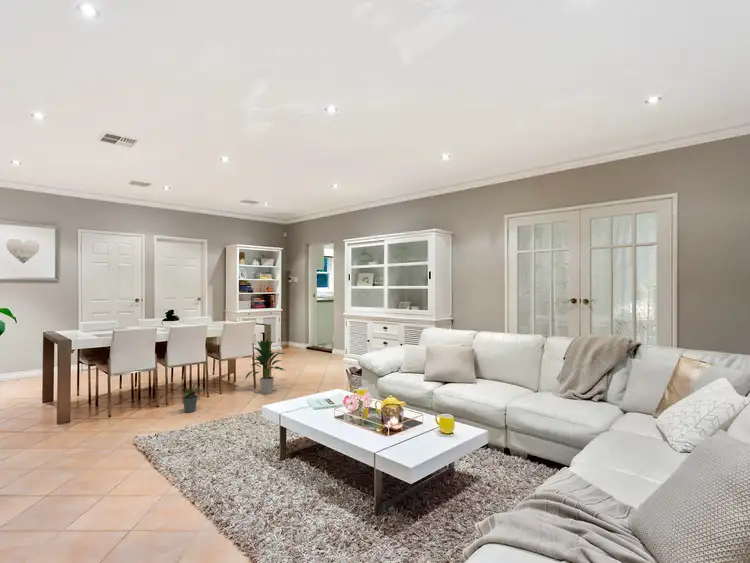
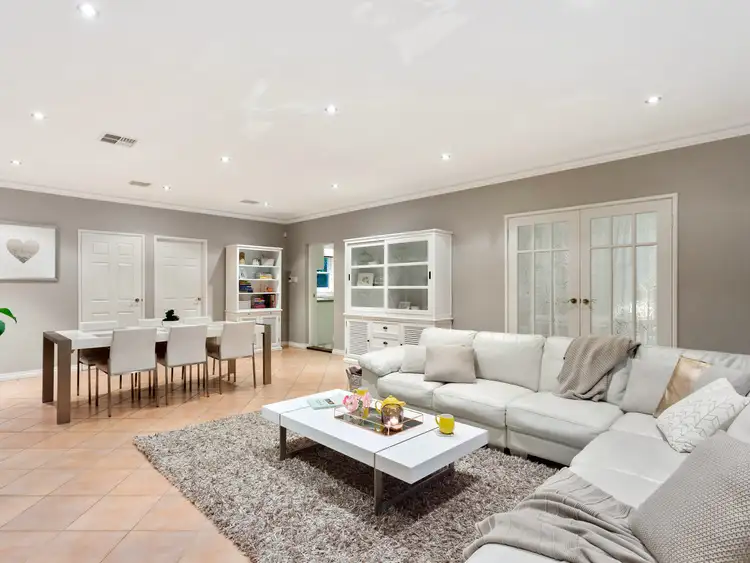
- indoor plant [244,338,287,395]
- potted plant [181,382,202,413]
